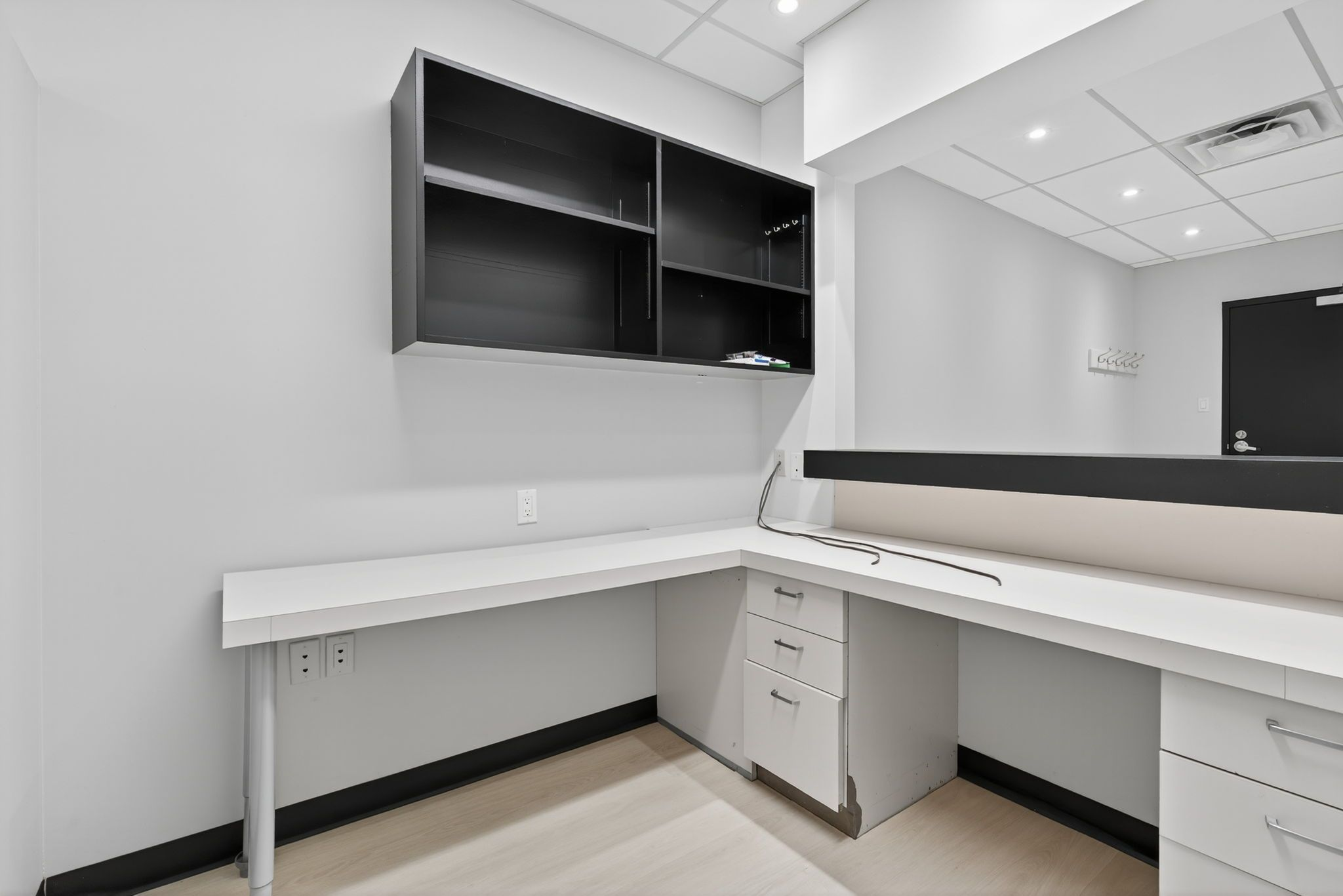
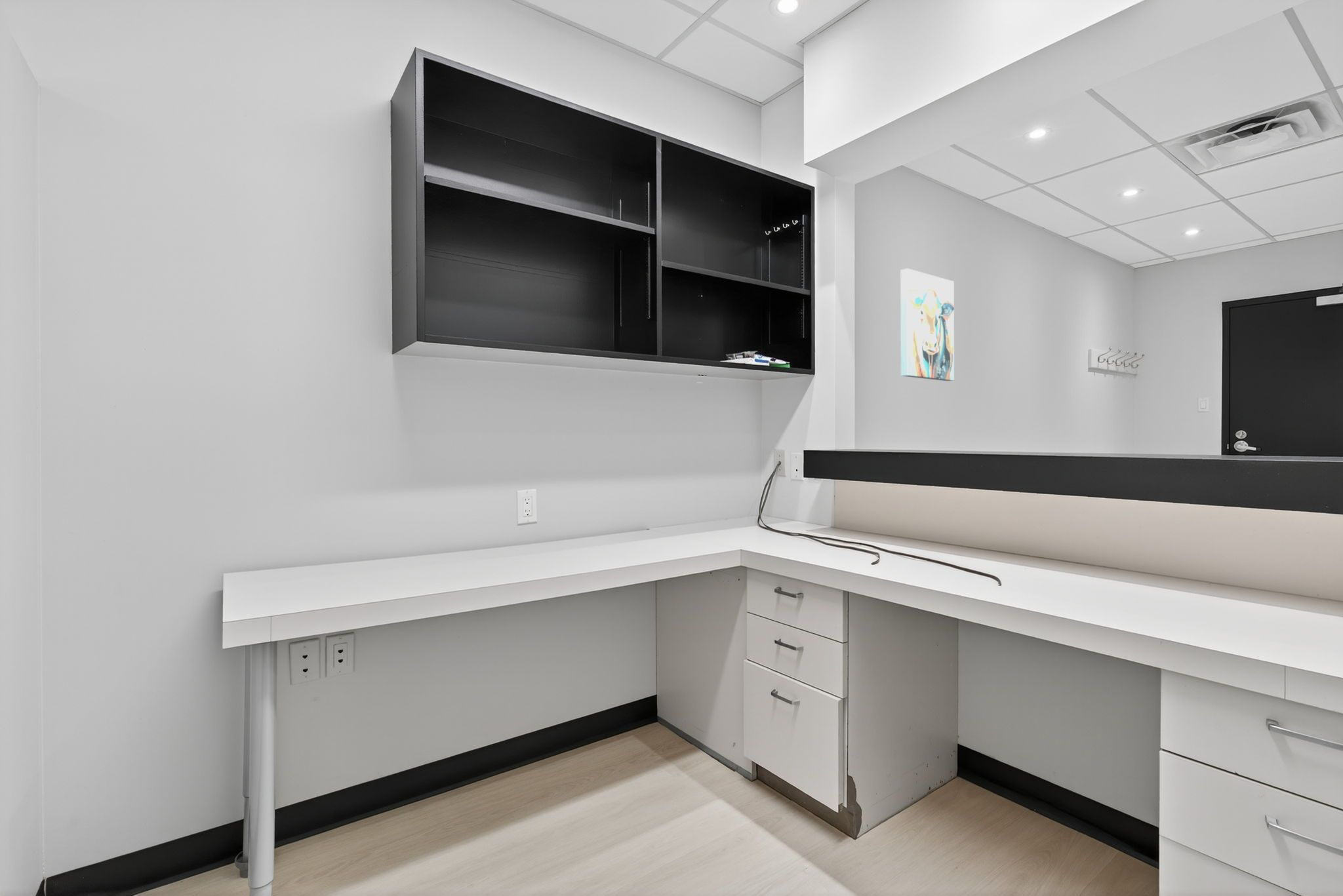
+ wall art [900,267,955,381]
